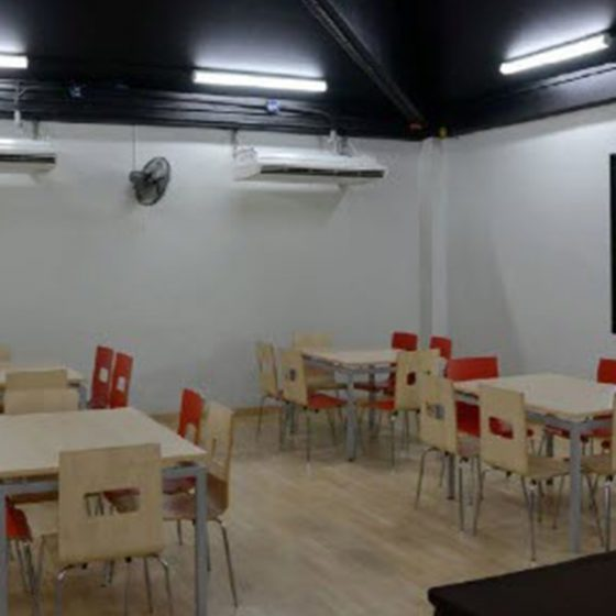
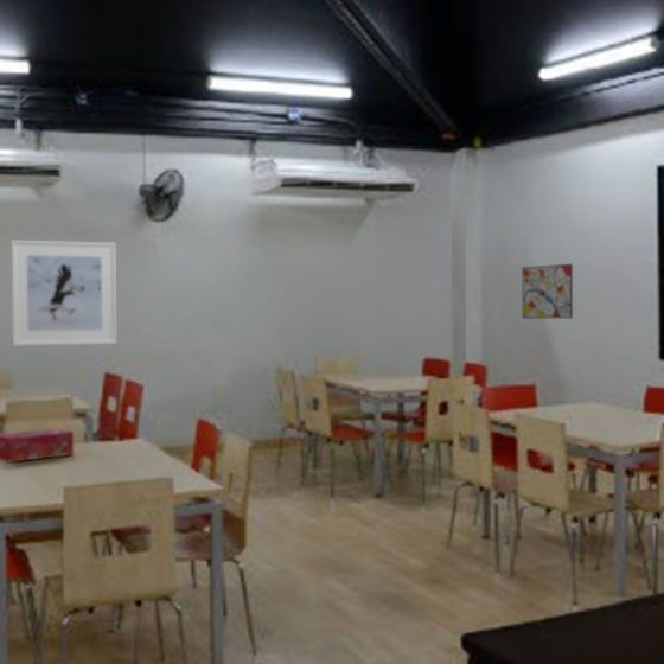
+ wall art [521,263,574,319]
+ tissue box [0,428,75,464]
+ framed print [9,240,117,347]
